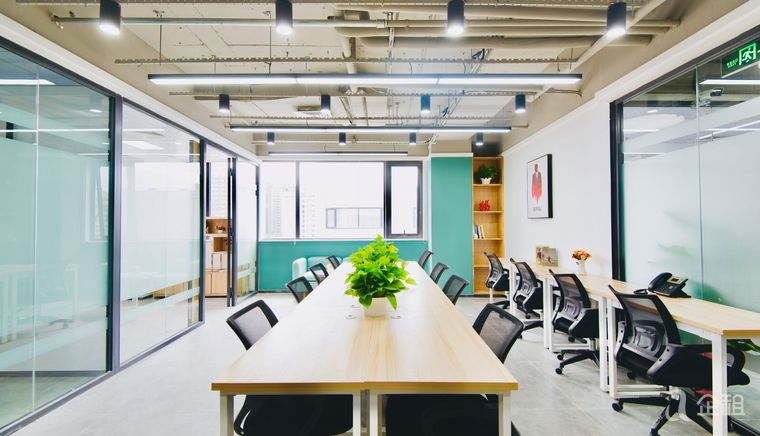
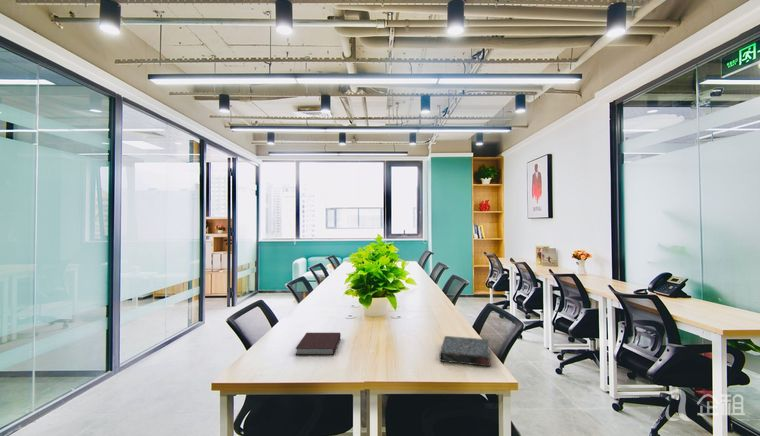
+ notebook [294,332,342,356]
+ book [439,335,491,367]
